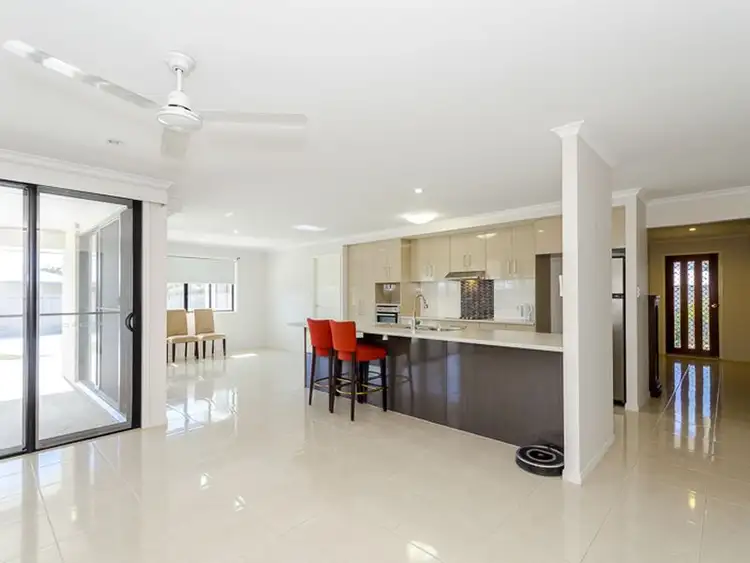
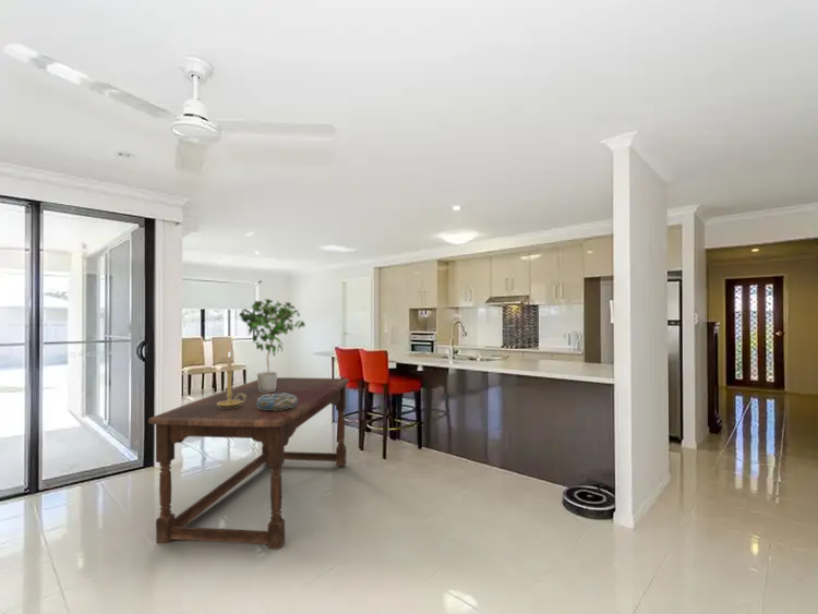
+ potted plant [238,298,306,393]
+ candle holder [217,351,246,408]
+ decorative bowl [256,393,298,411]
+ dining table [147,376,350,551]
